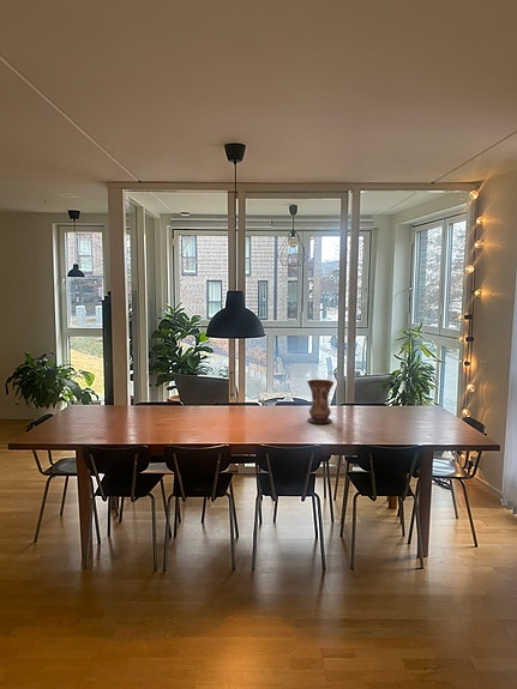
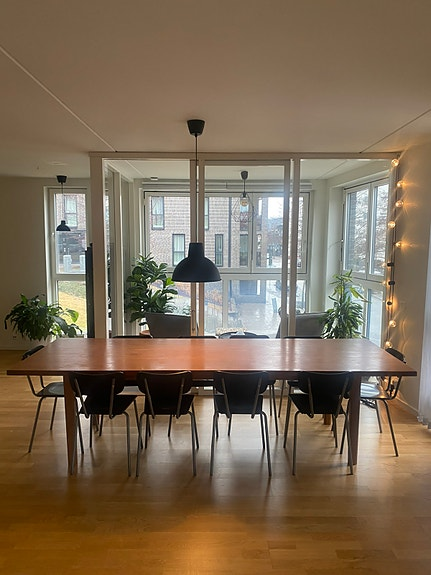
- vase [306,379,335,425]
